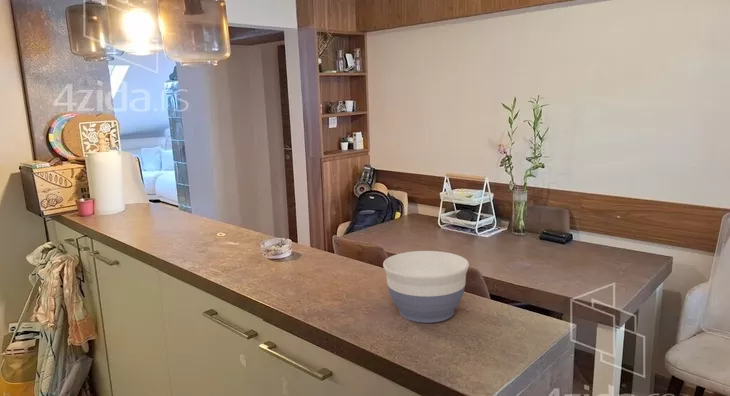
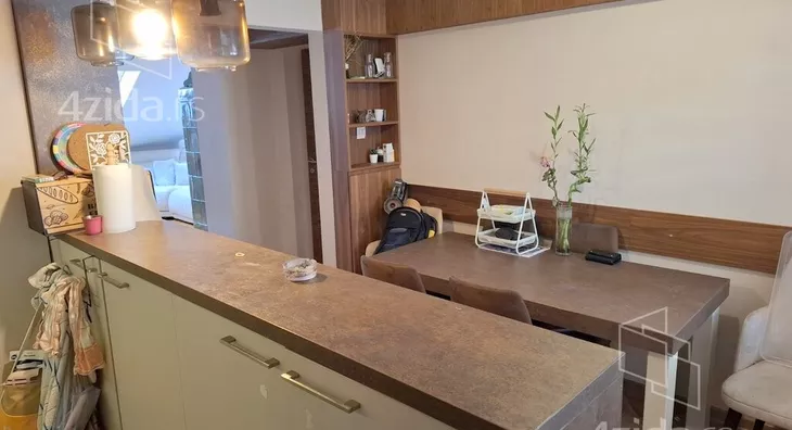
- bowl [382,250,470,324]
